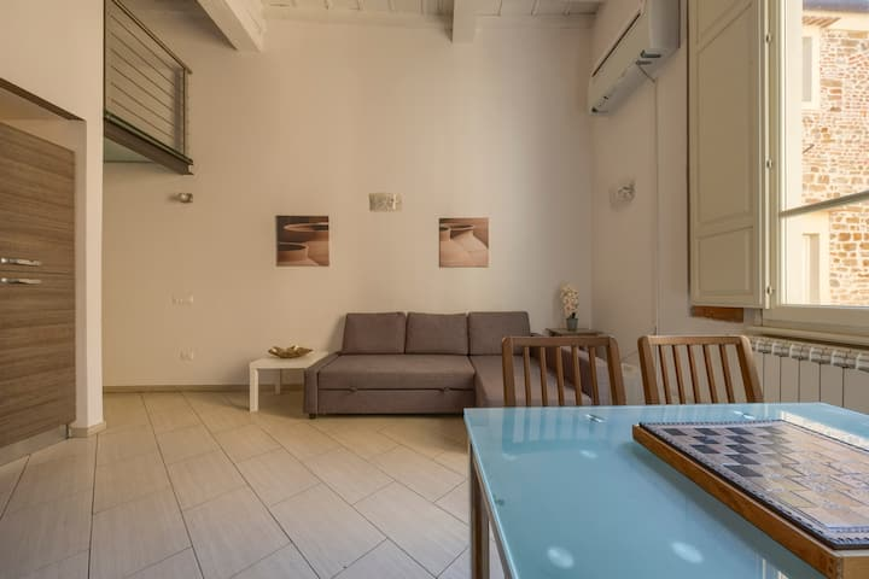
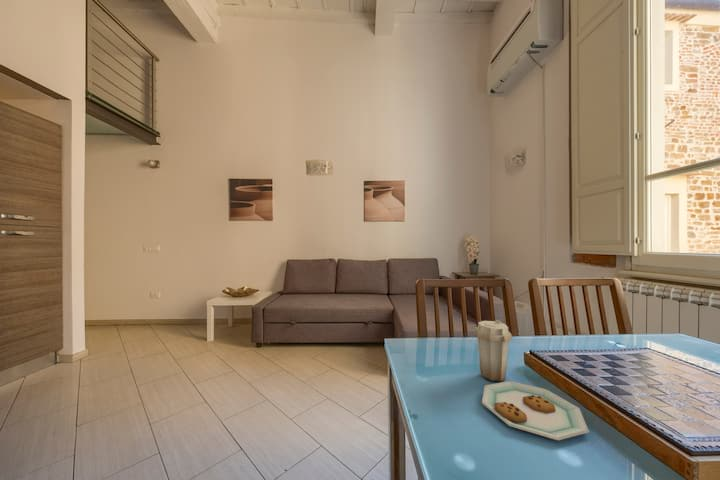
+ plate [473,319,590,441]
